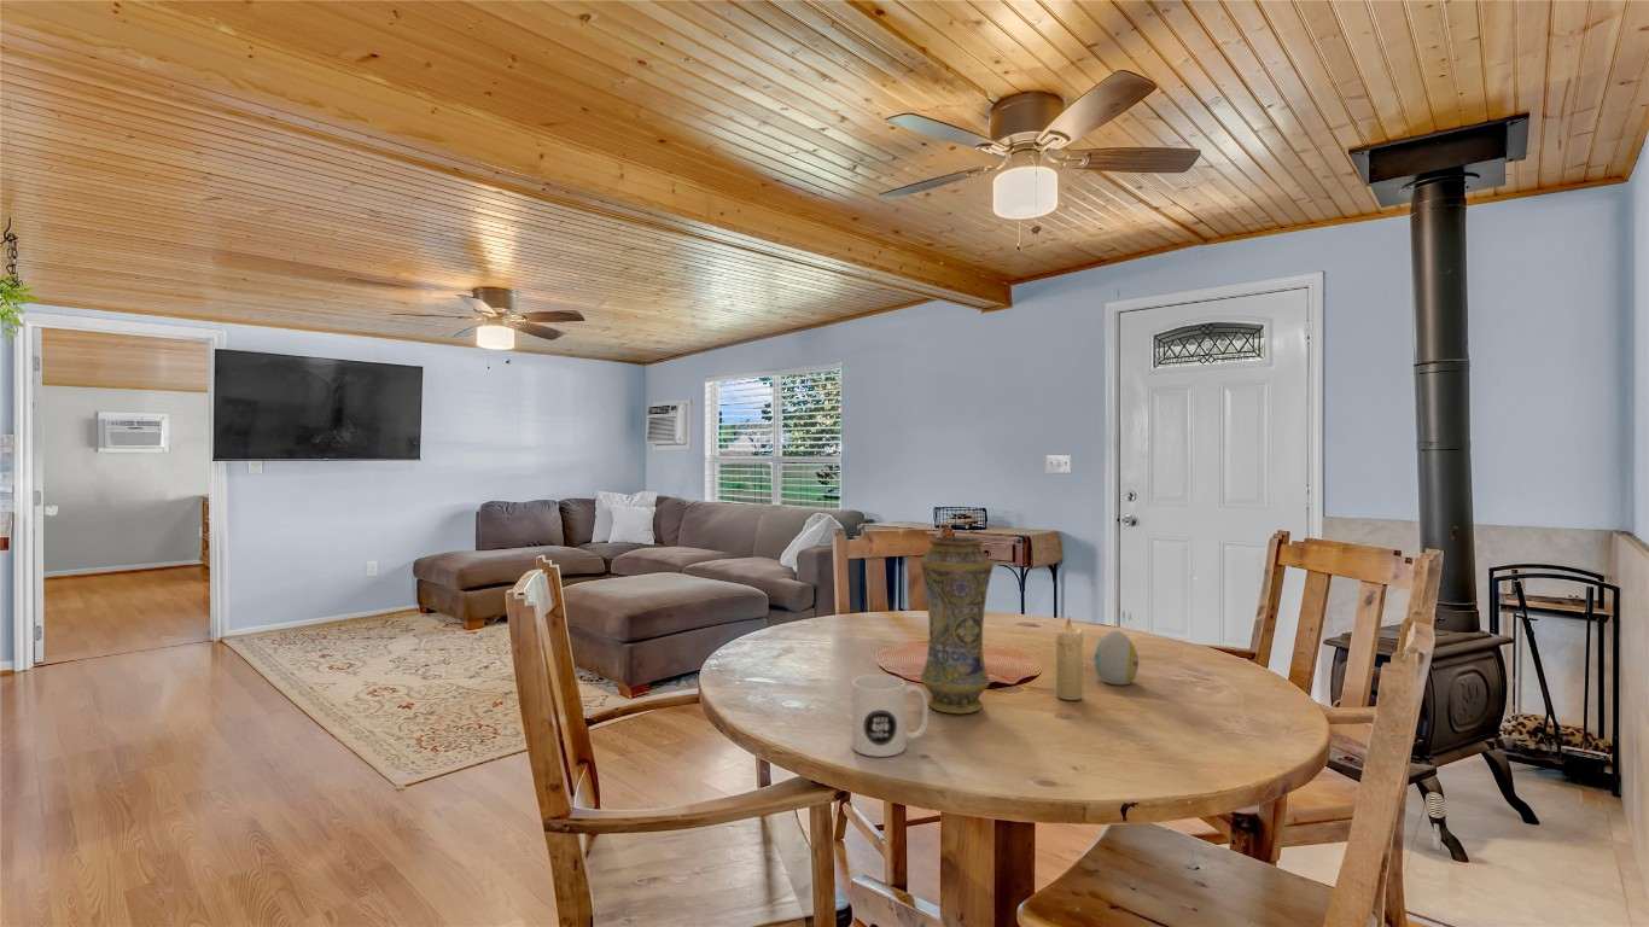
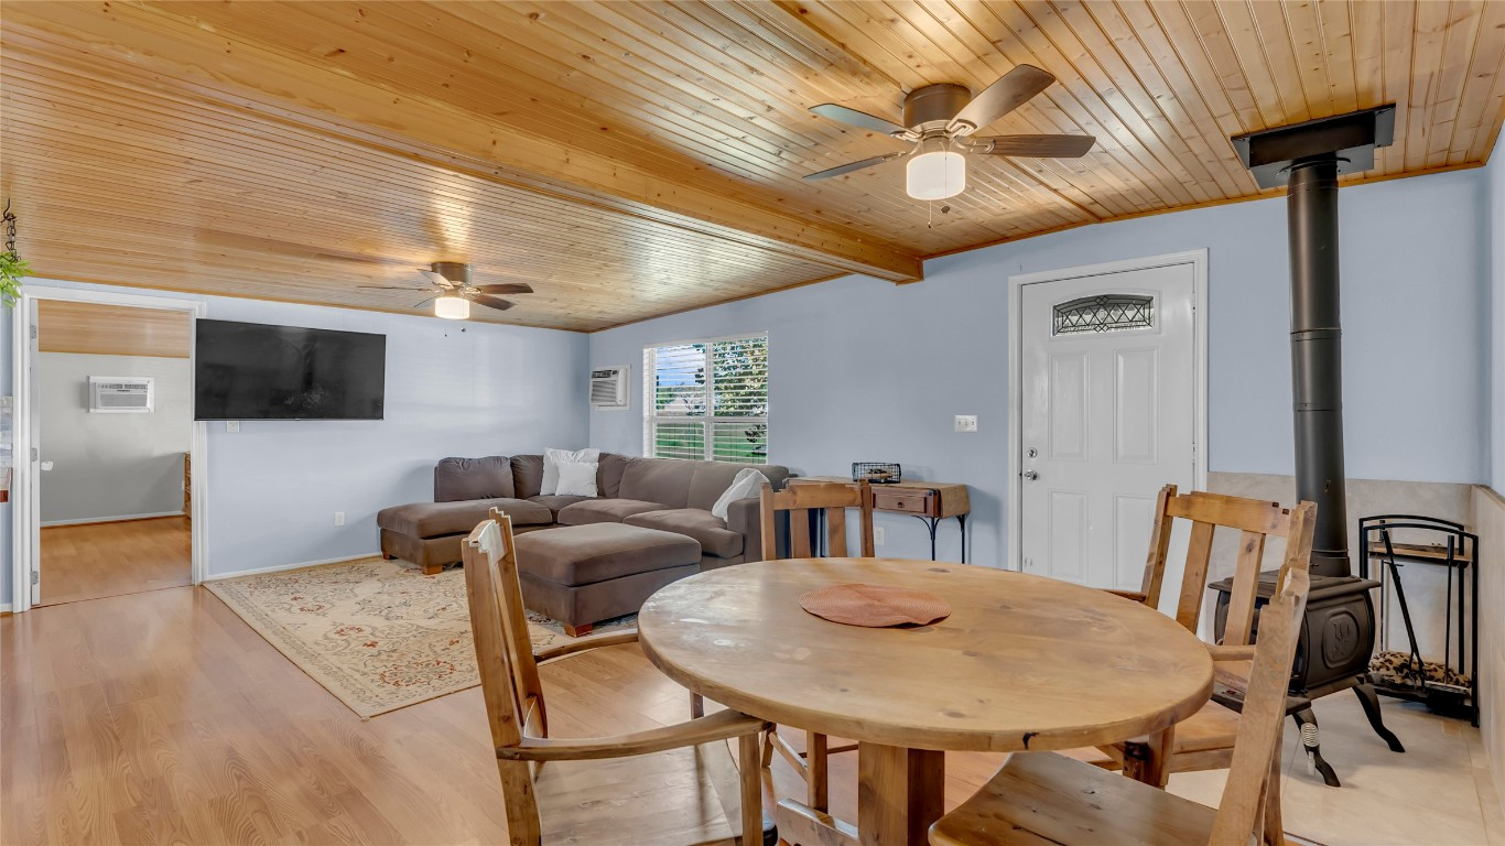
- mug [851,674,930,758]
- vase [919,536,995,715]
- candle [1055,616,1084,701]
- decorative egg [1092,629,1140,686]
